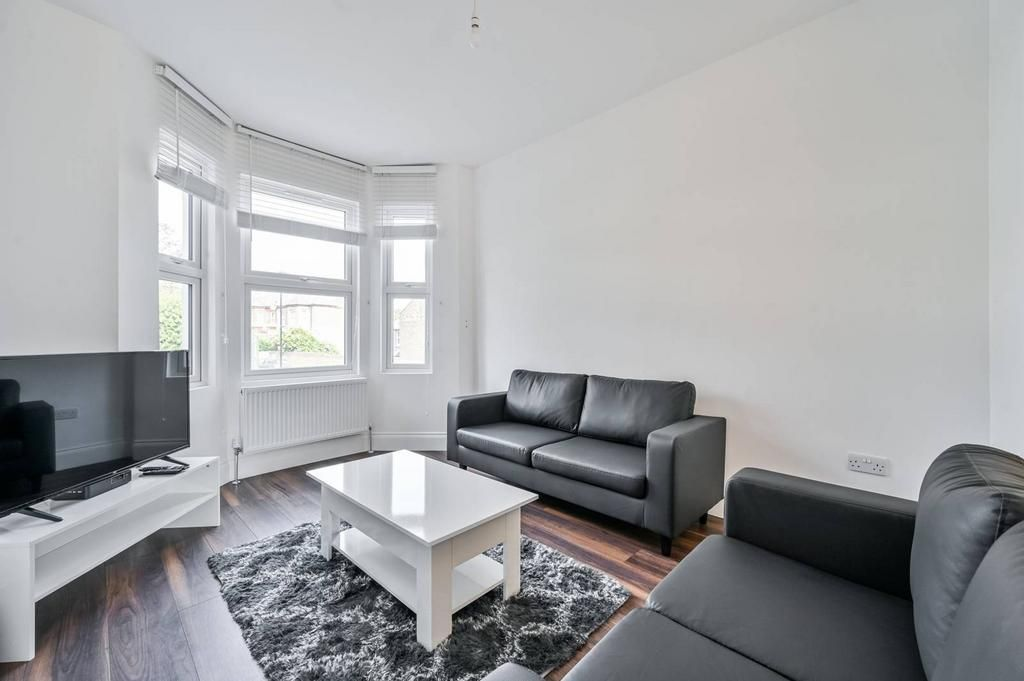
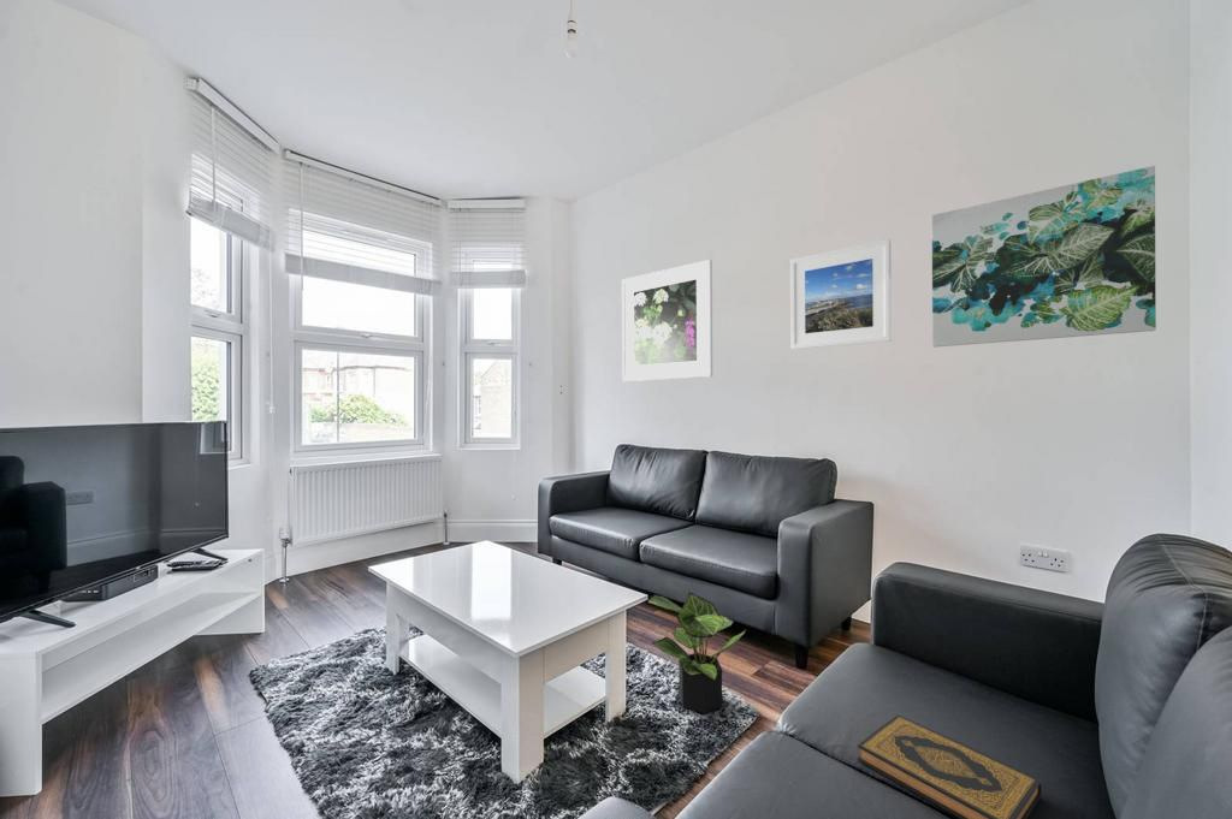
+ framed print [789,238,893,350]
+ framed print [621,259,713,382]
+ potted plant [646,592,747,714]
+ hardback book [857,713,1043,819]
+ wall art [931,165,1157,349]
